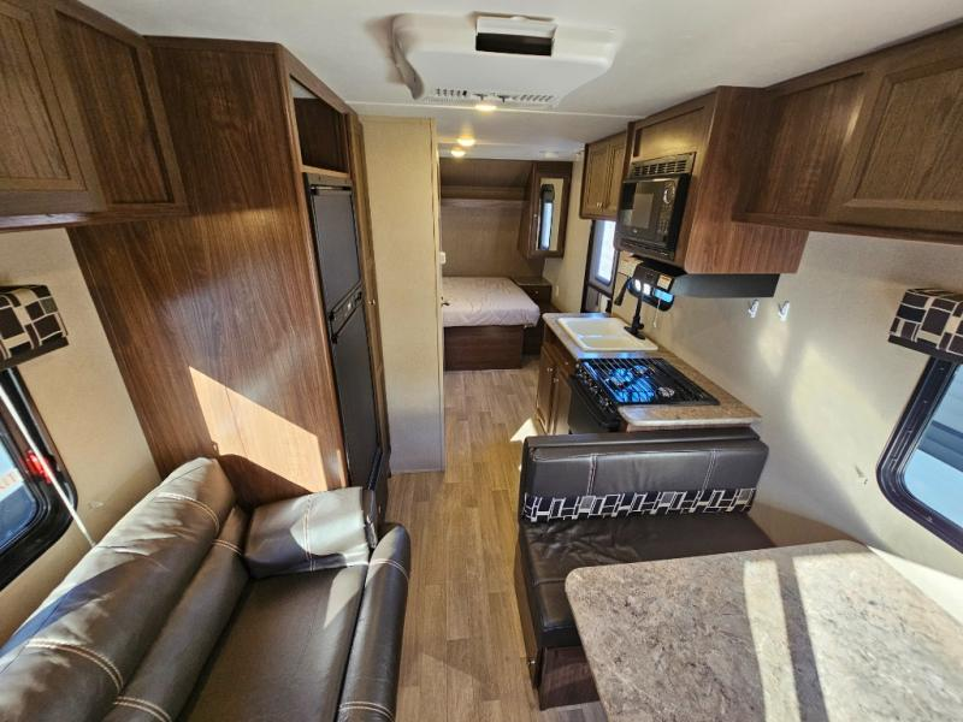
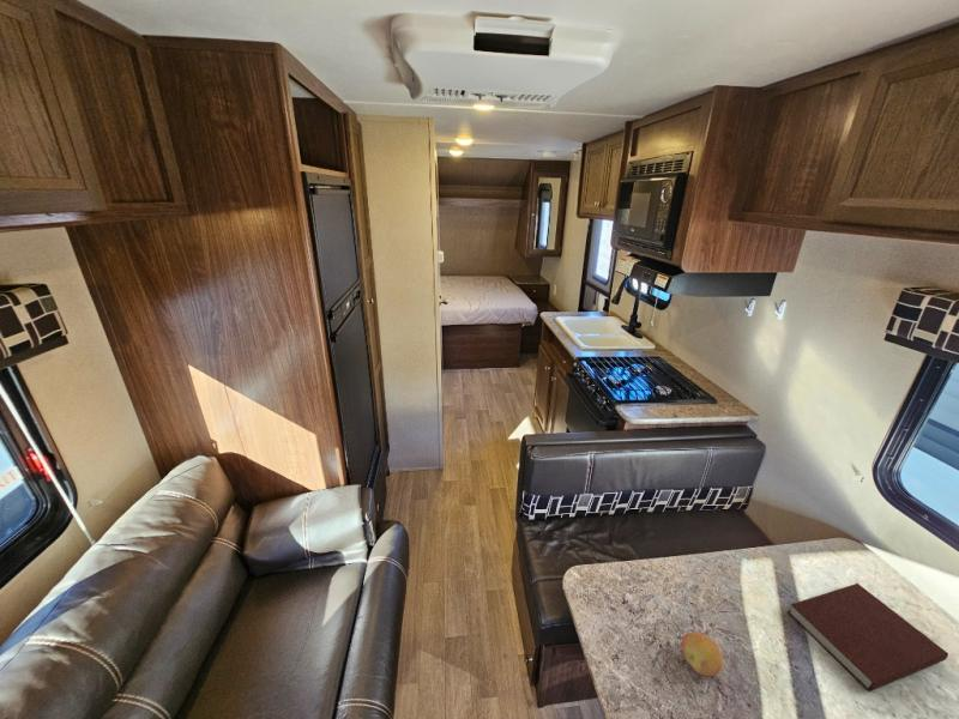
+ fruit [680,630,724,678]
+ notebook [786,582,949,693]
